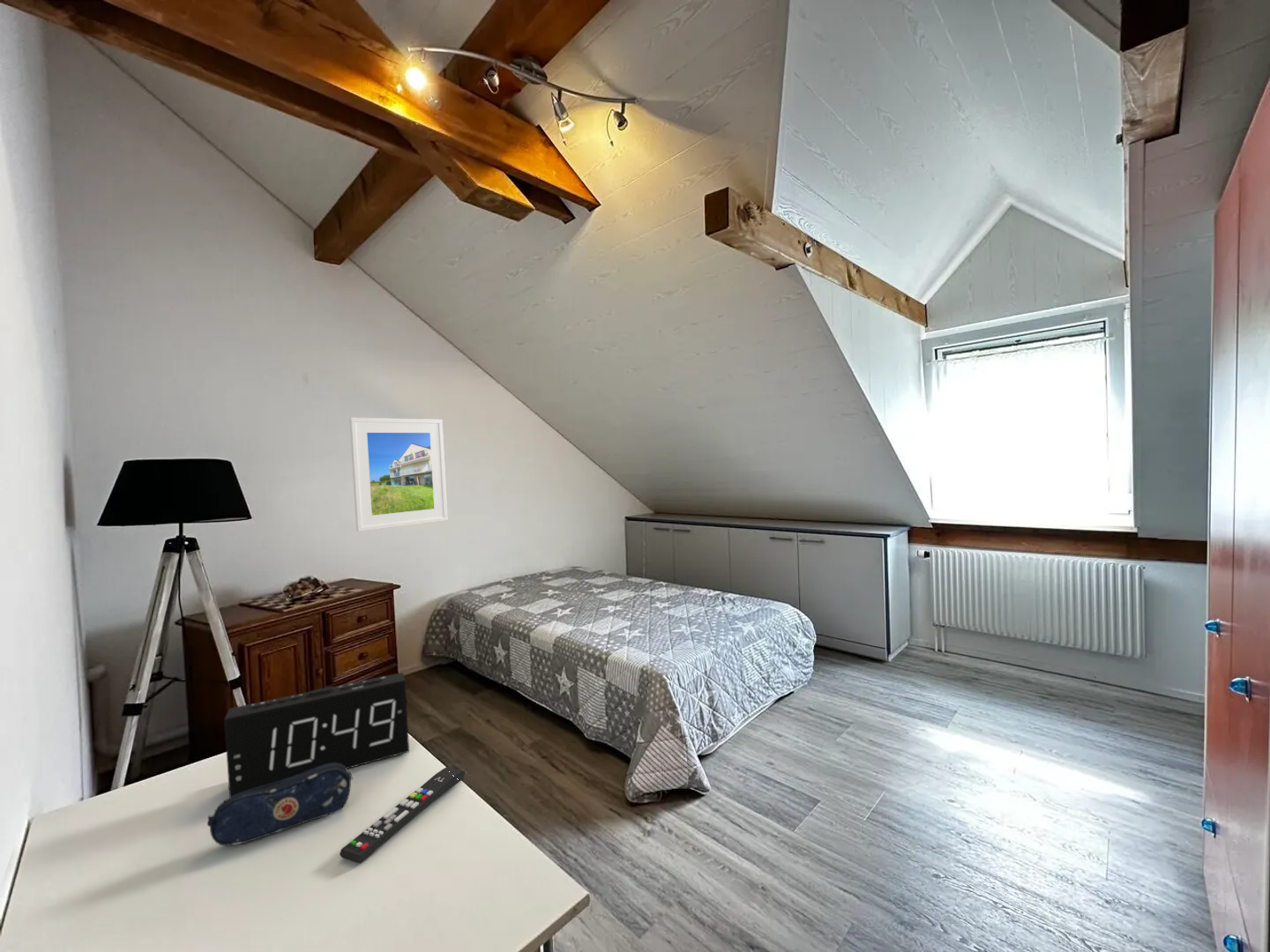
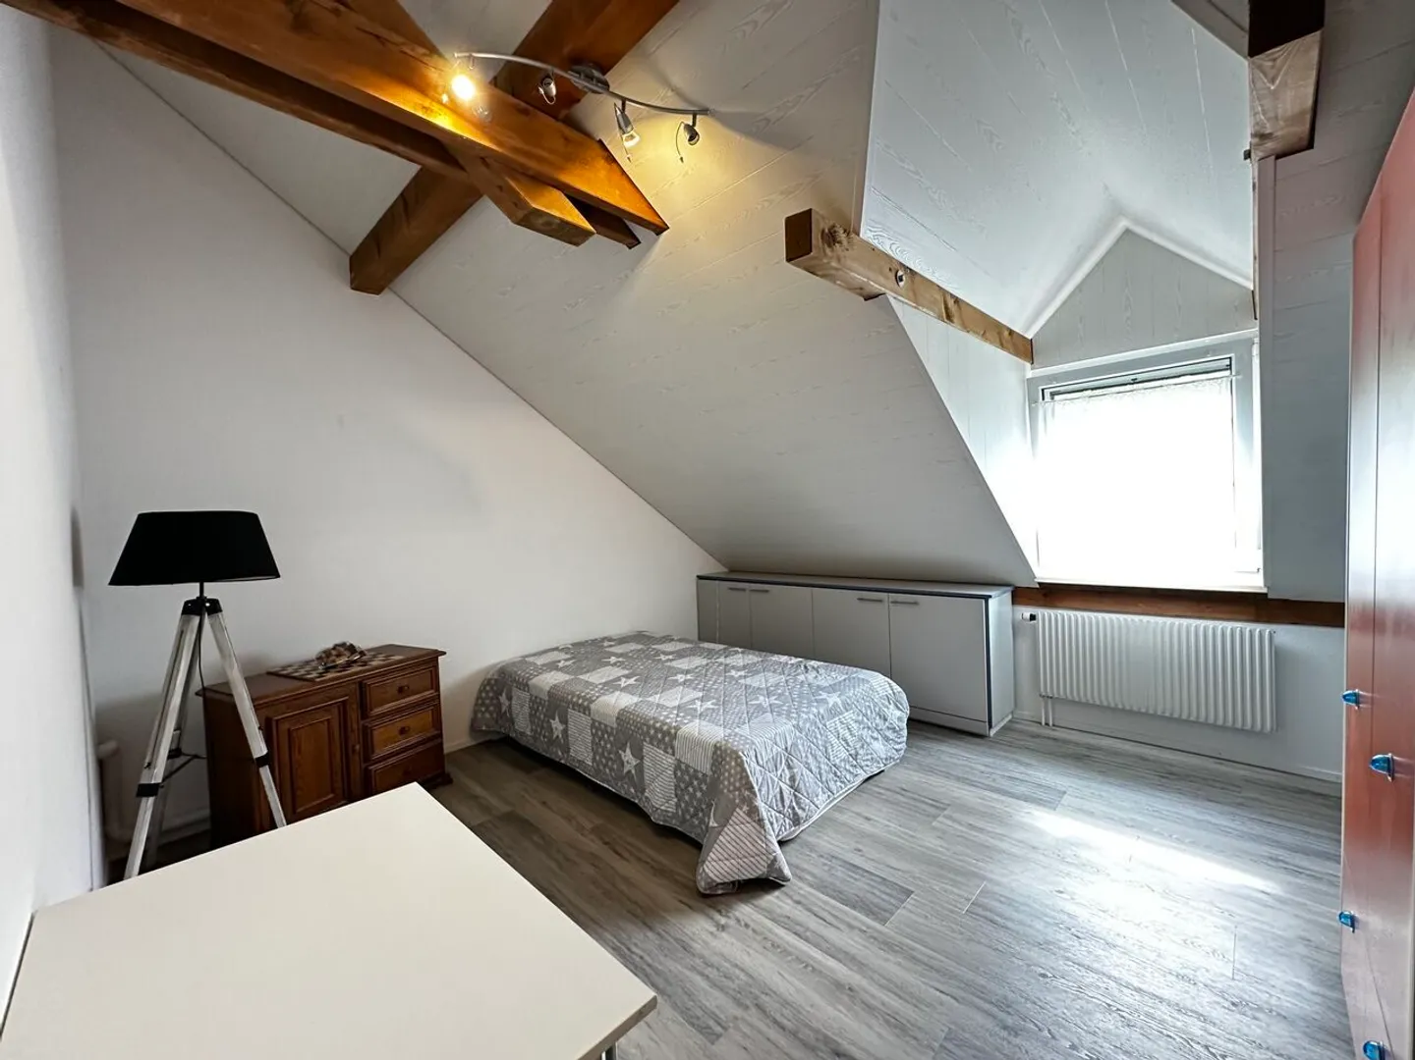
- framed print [349,417,449,532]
- pencil case [206,763,354,847]
- alarm clock [223,672,410,798]
- remote control [339,766,466,865]
